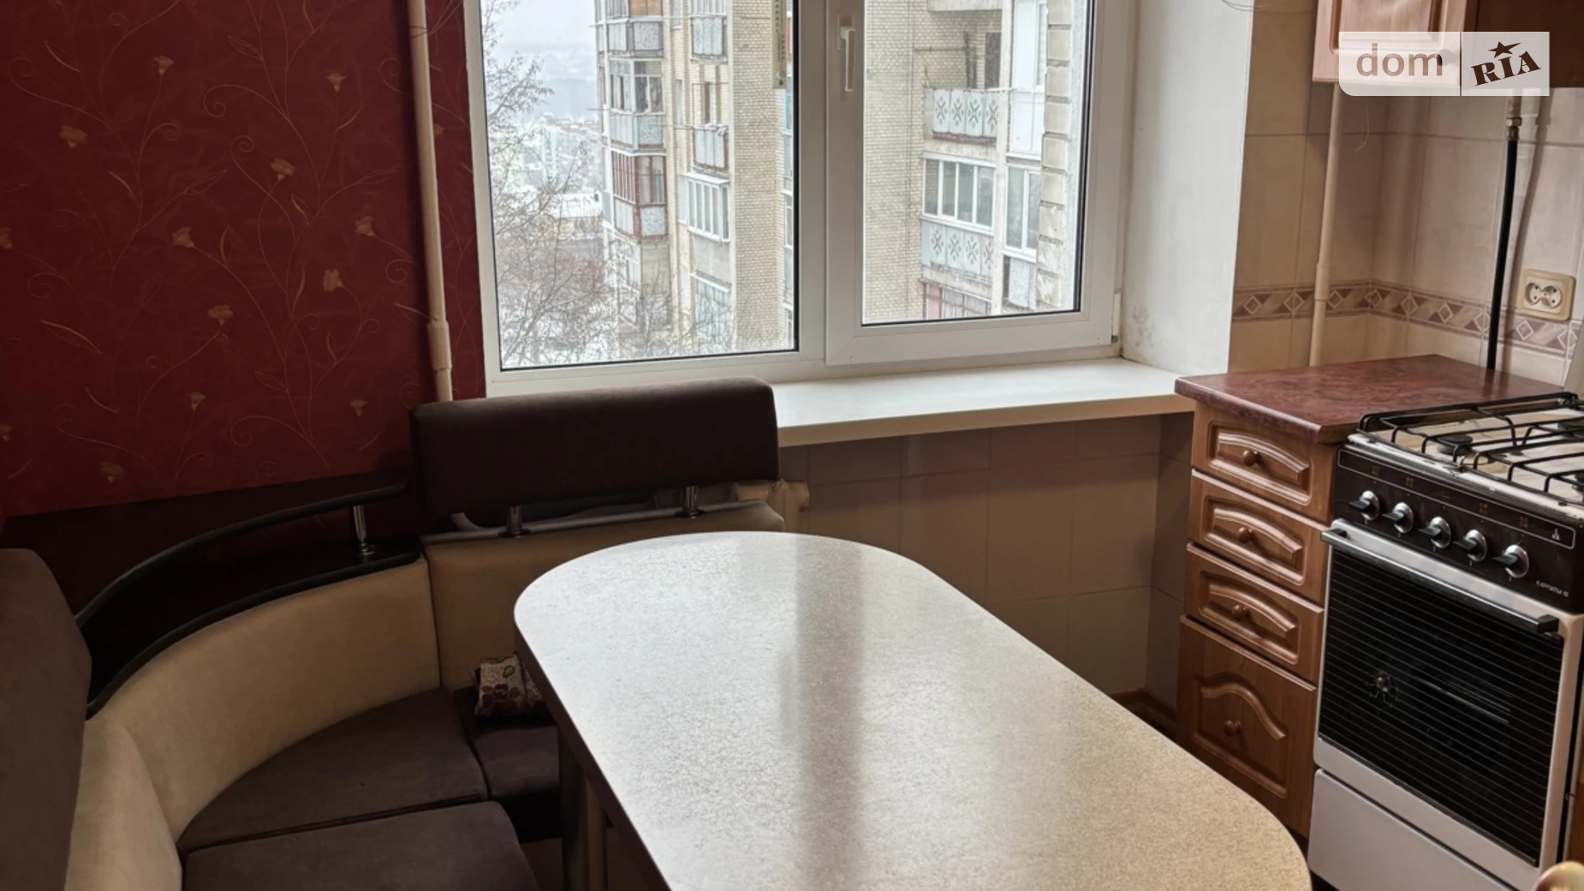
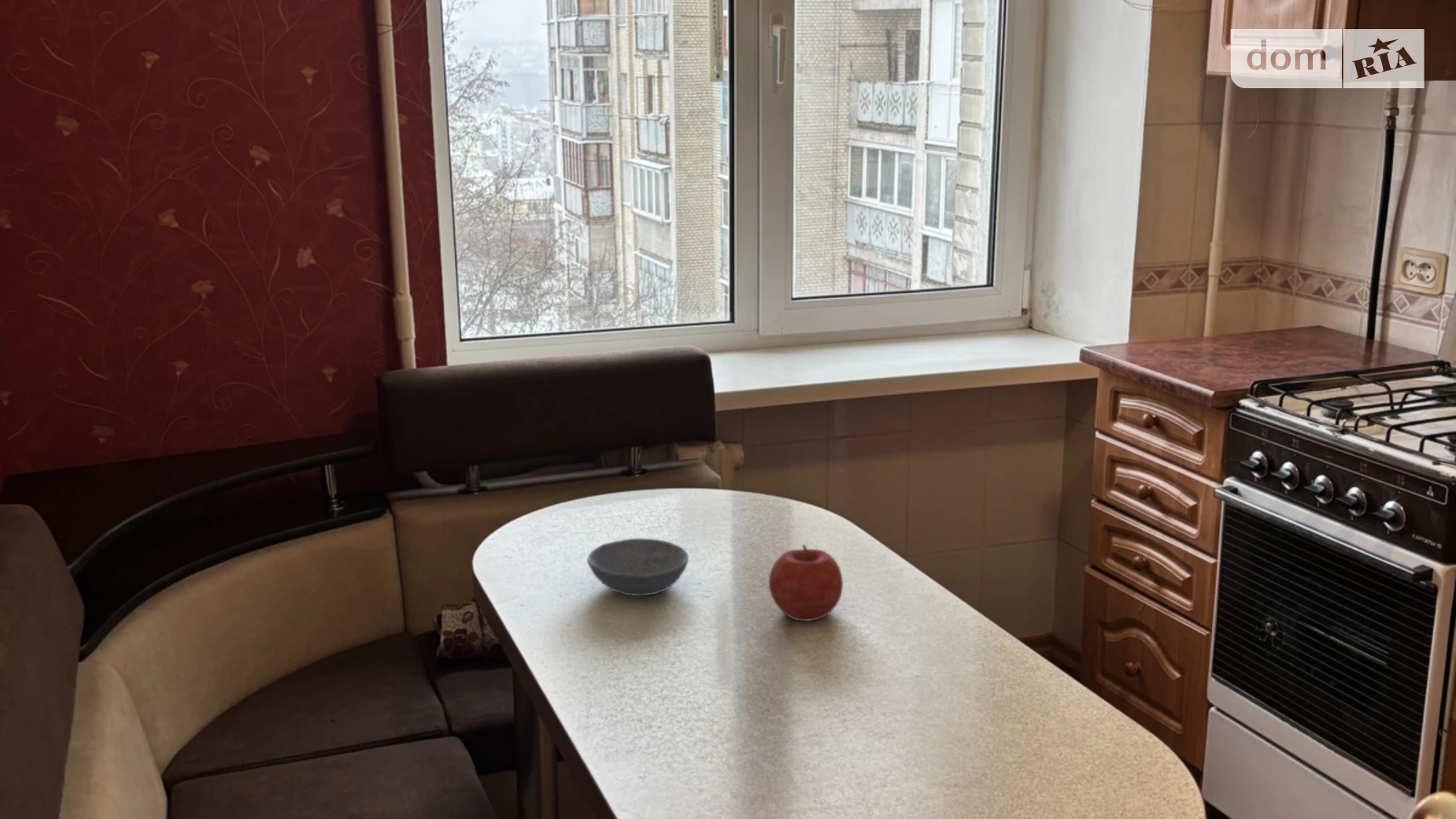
+ bowl [586,538,689,597]
+ fruit [768,543,844,622]
